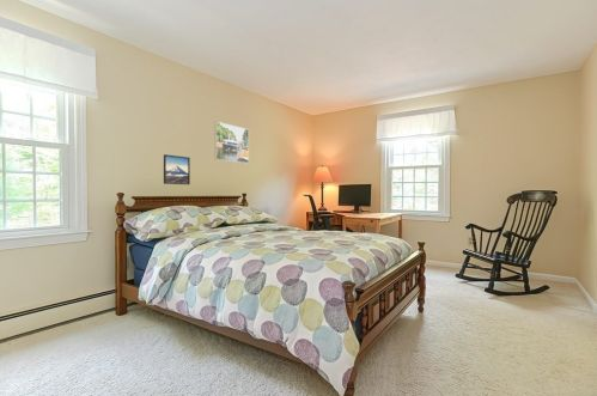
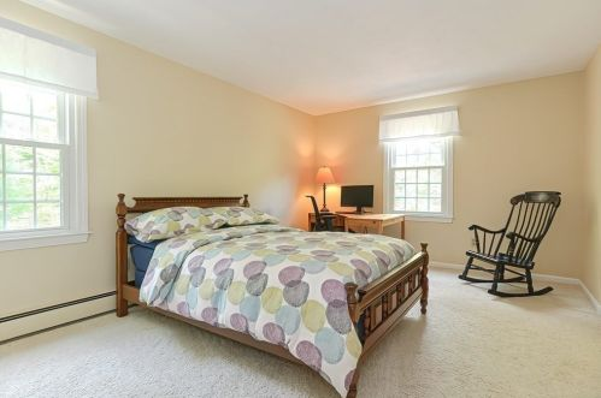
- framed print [163,153,191,185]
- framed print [213,121,250,165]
